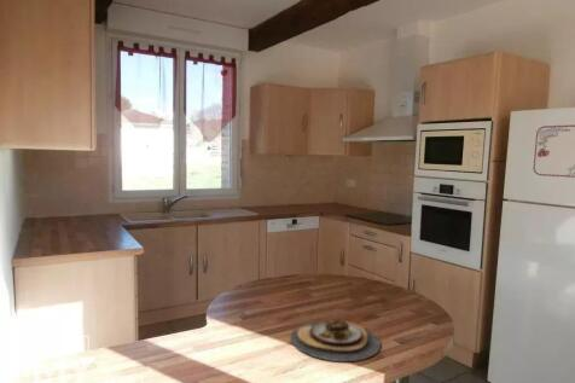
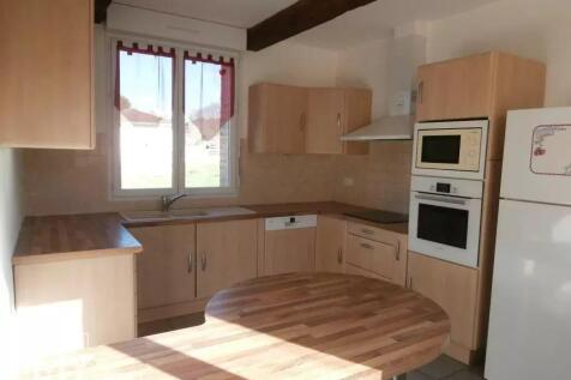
- plate [290,319,382,362]
